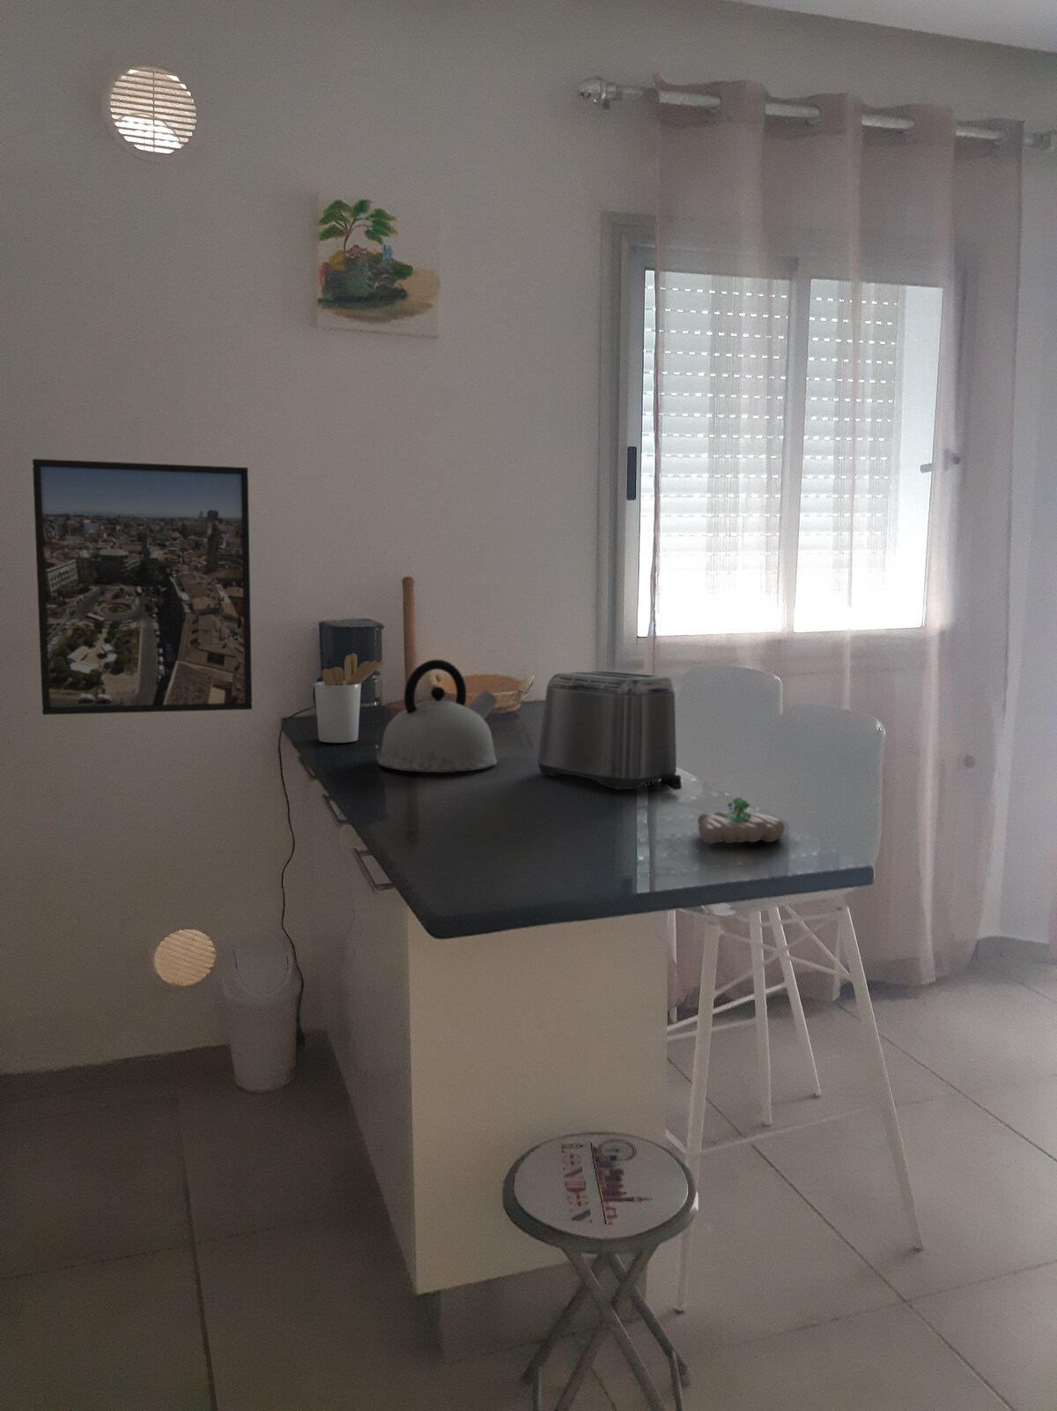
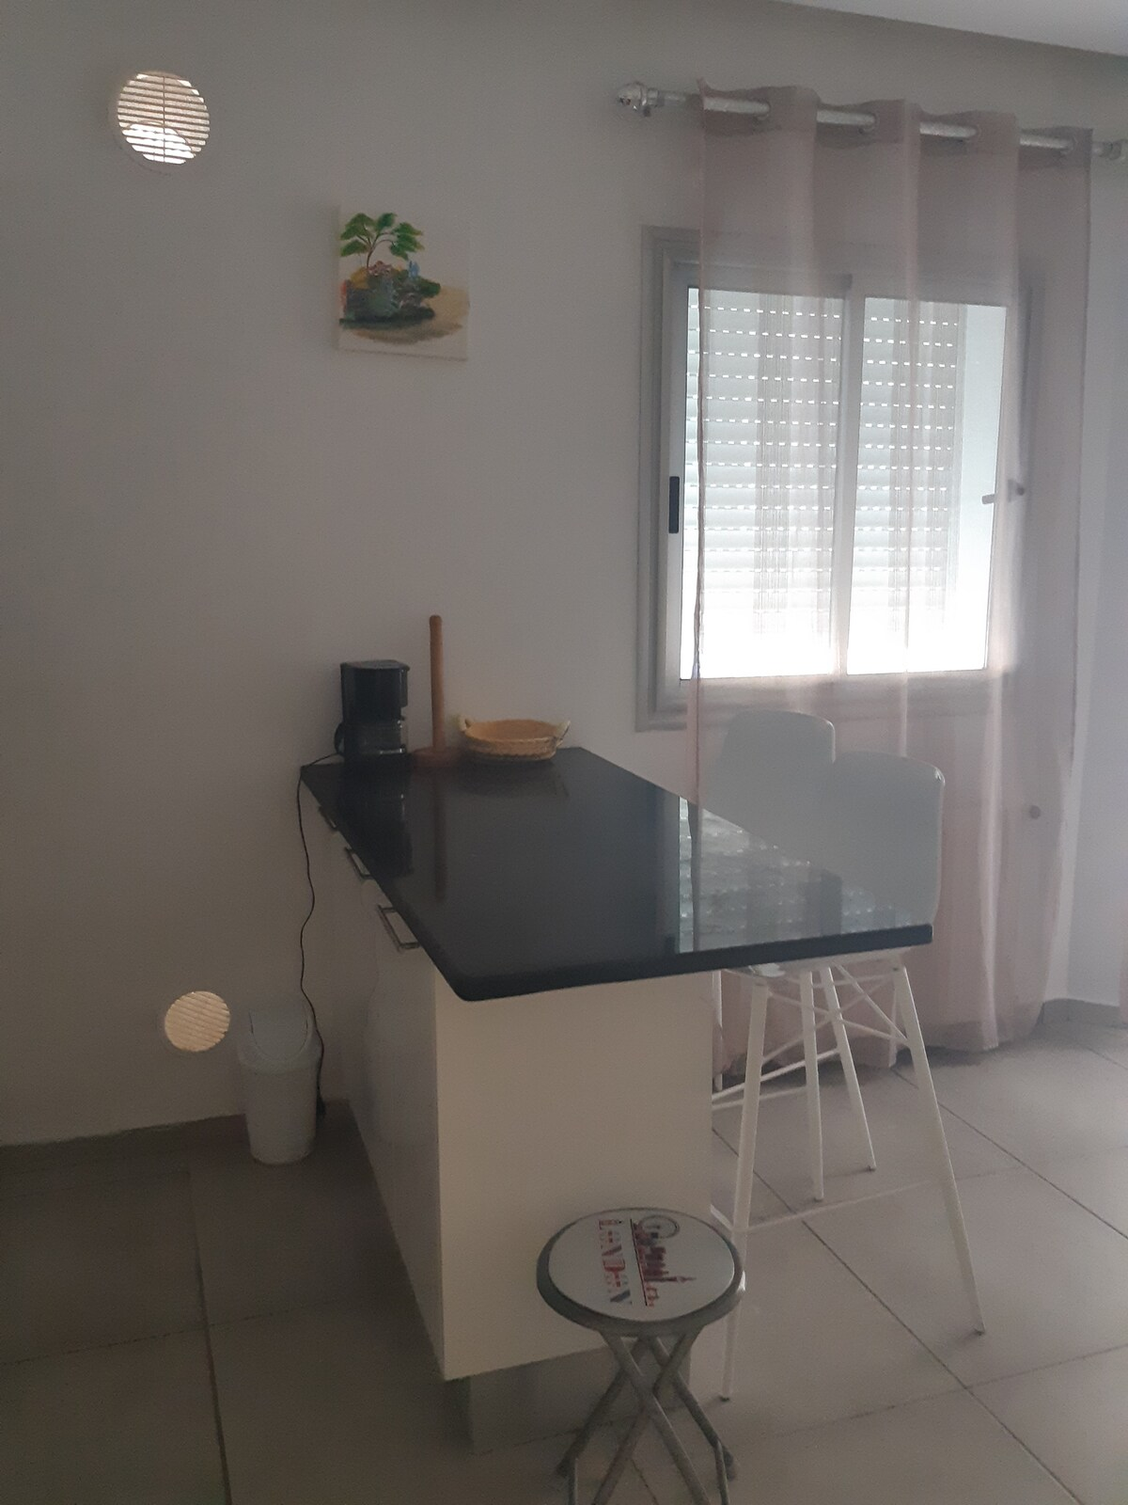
- kettle [378,659,499,773]
- flower [697,795,786,844]
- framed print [32,458,253,717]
- toaster [536,670,683,791]
- utensil holder [313,652,385,743]
